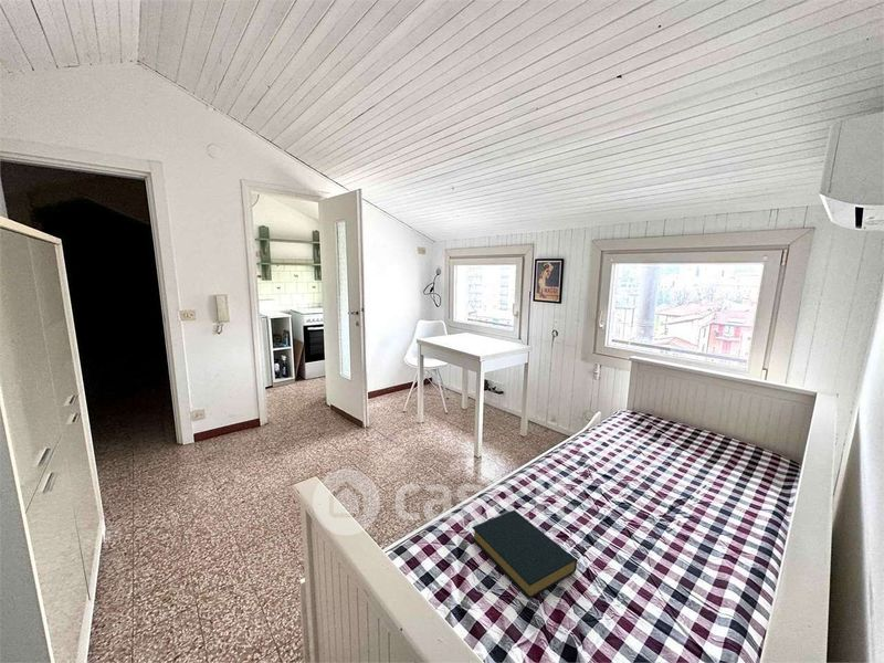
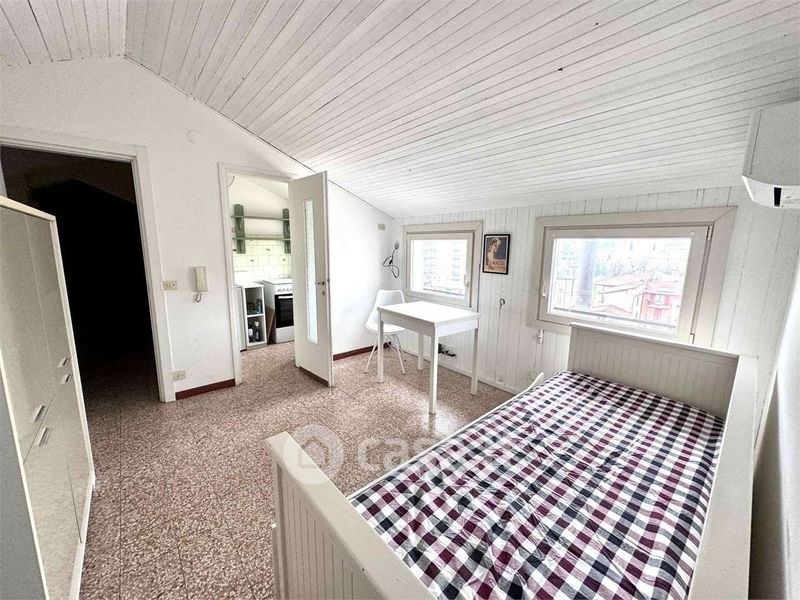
- hardback book [471,509,578,600]
